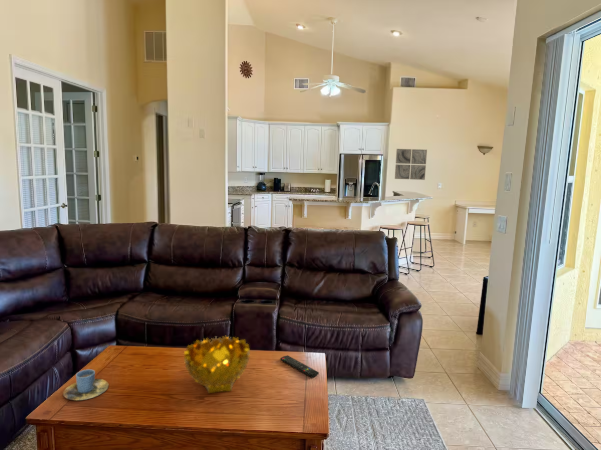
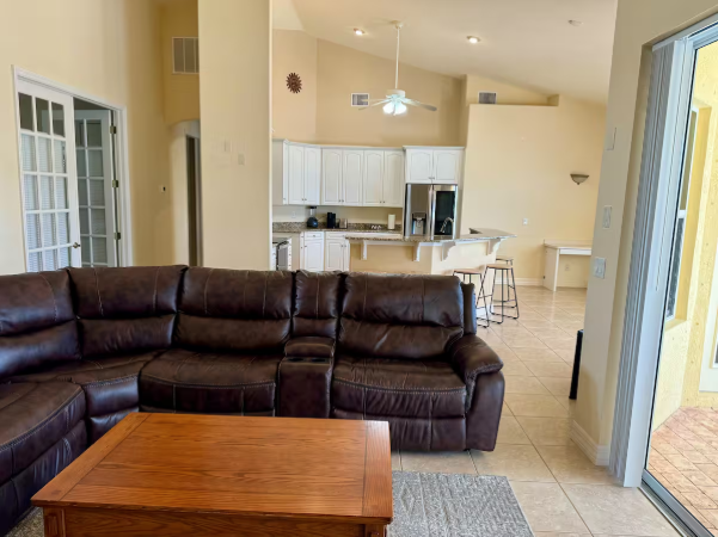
- cup [62,368,110,401]
- wall art [394,148,428,181]
- decorative bowl [183,335,251,394]
- remote control [279,355,320,378]
